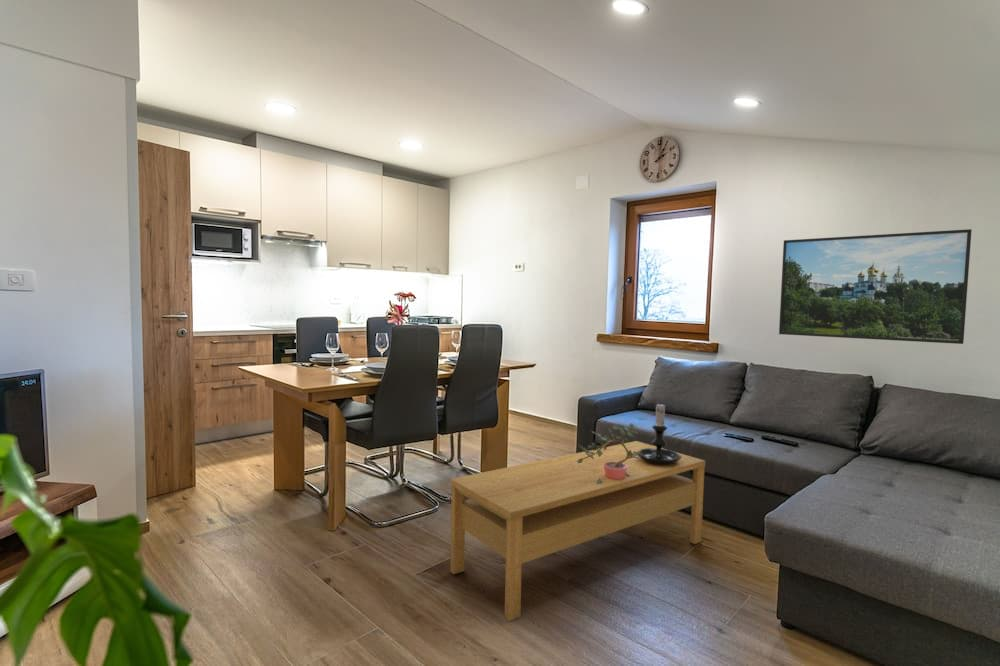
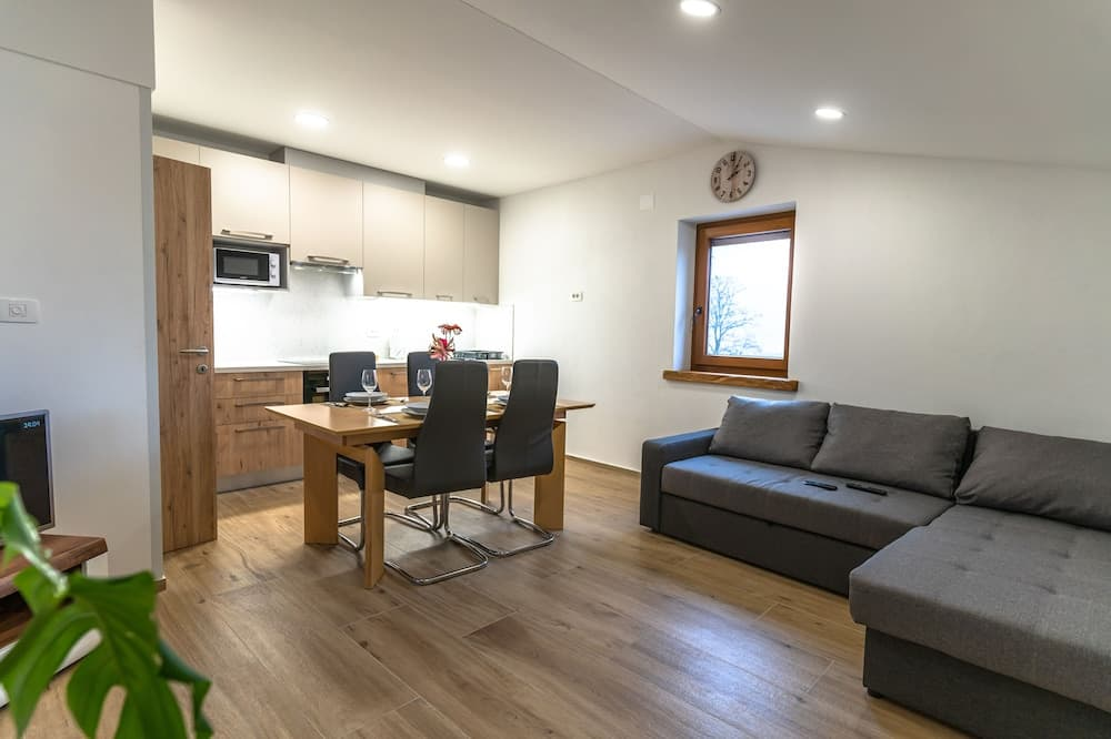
- candle holder [637,400,682,465]
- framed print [778,228,973,345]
- coffee table [449,440,706,622]
- potted plant [577,422,641,484]
